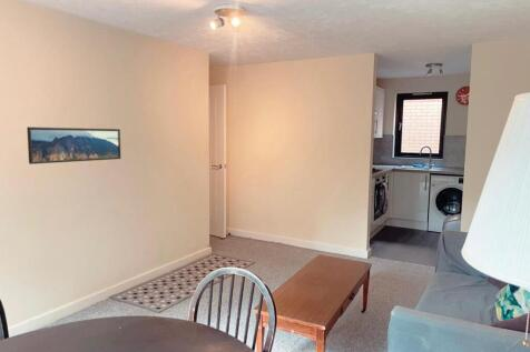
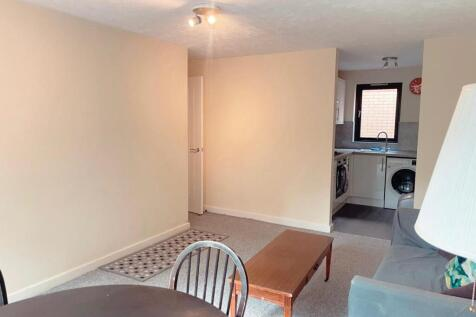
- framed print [26,125,121,165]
